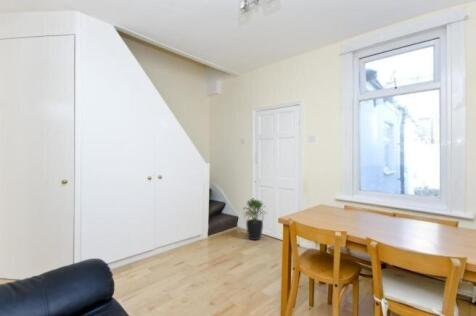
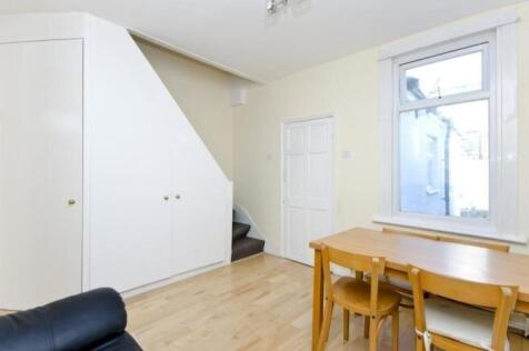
- potted plant [242,198,269,241]
